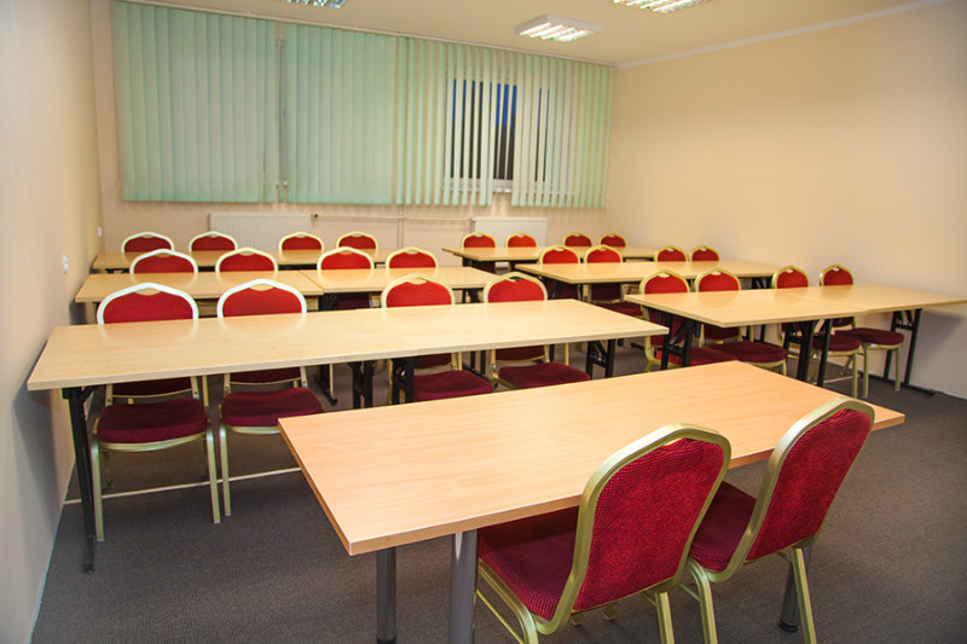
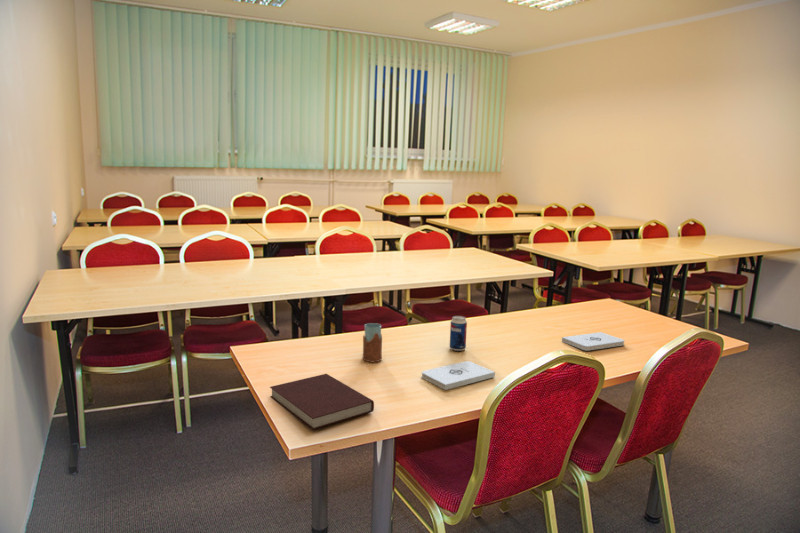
+ notepad [421,360,496,391]
+ notebook [269,373,375,431]
+ beverage can [449,315,468,352]
+ notepad [561,331,626,352]
+ drinking glass [361,322,383,363]
